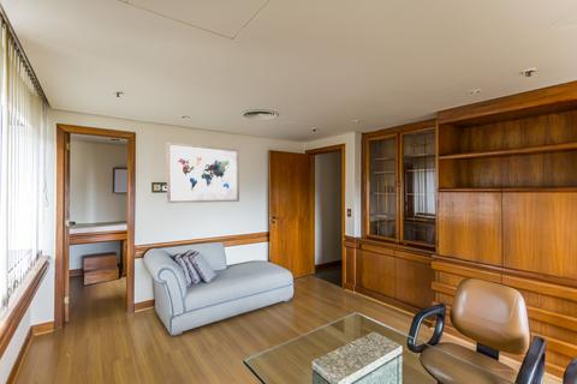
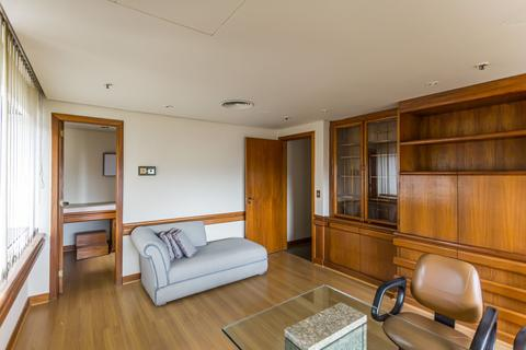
- wall art [166,142,240,204]
